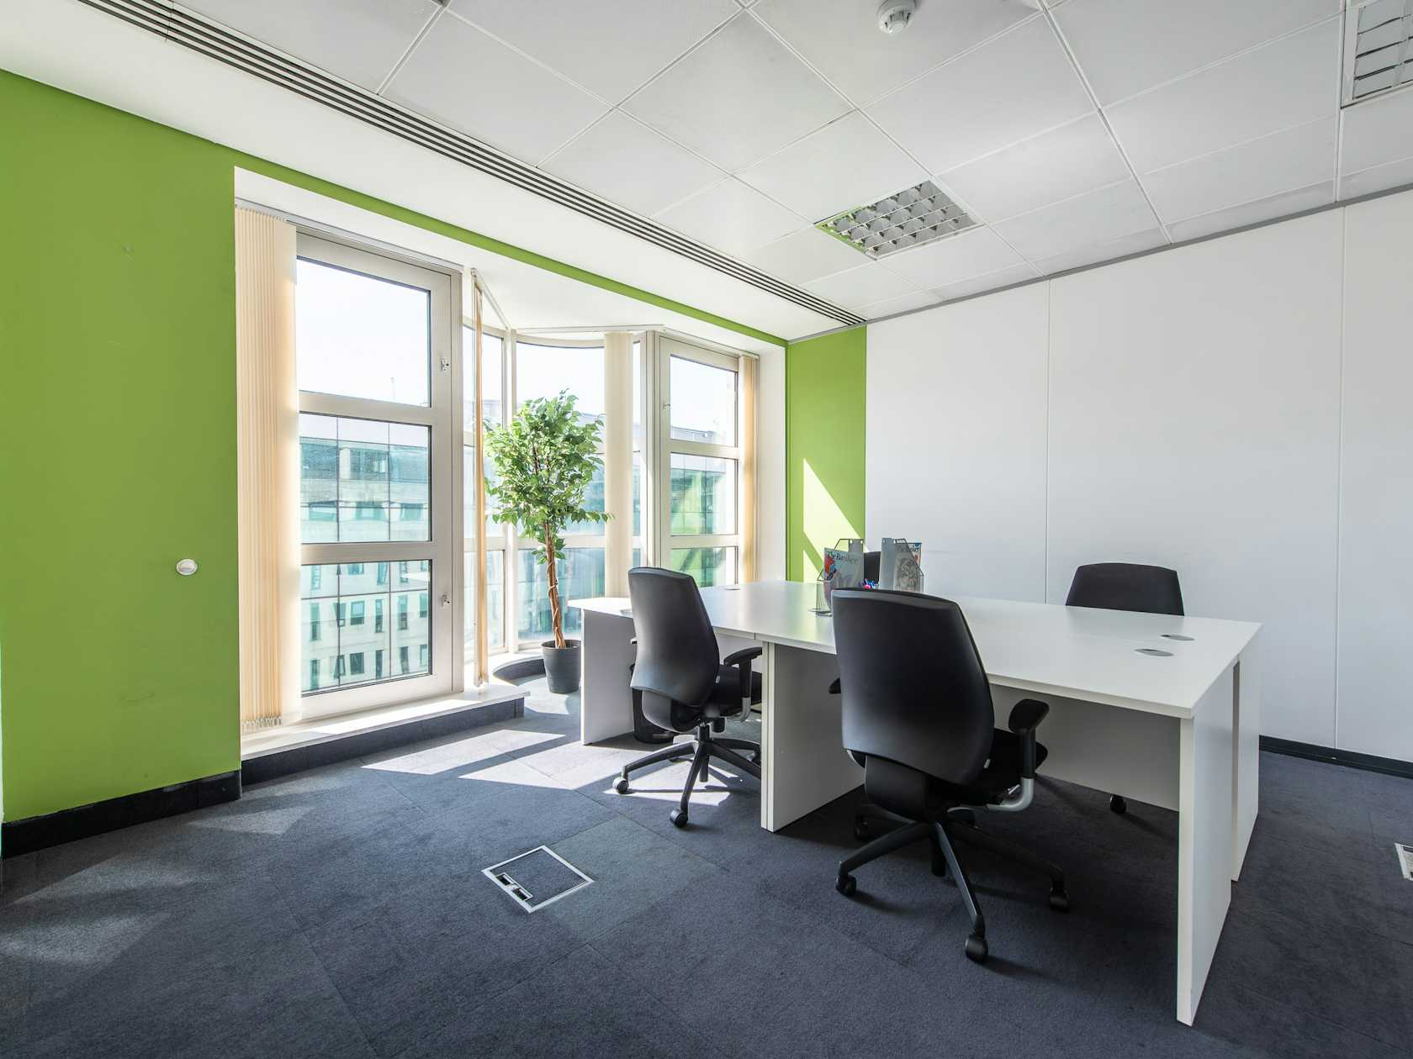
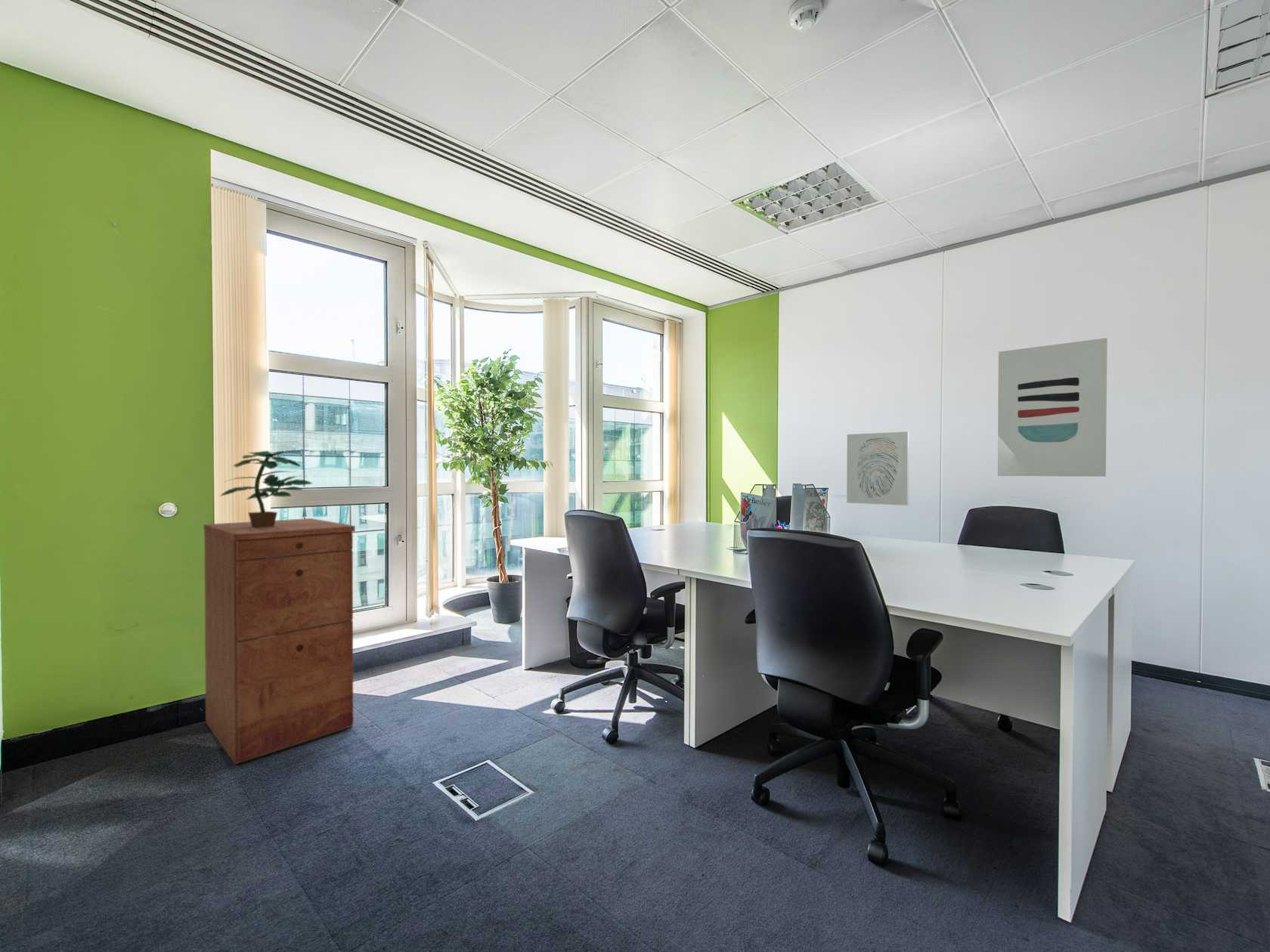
+ wall art [997,337,1108,478]
+ potted plant [218,450,313,527]
+ filing cabinet [203,518,356,765]
+ wall art [846,431,910,506]
